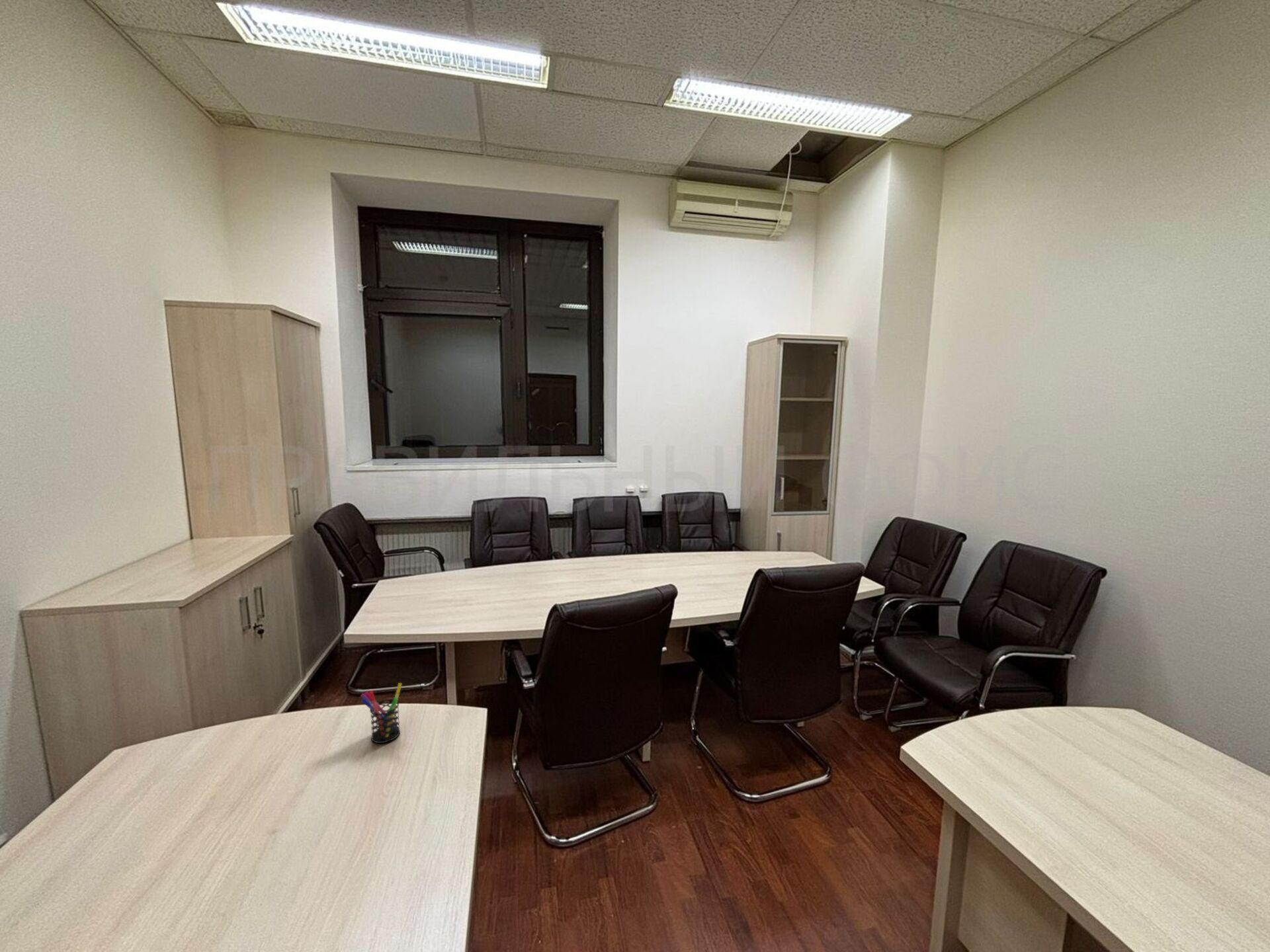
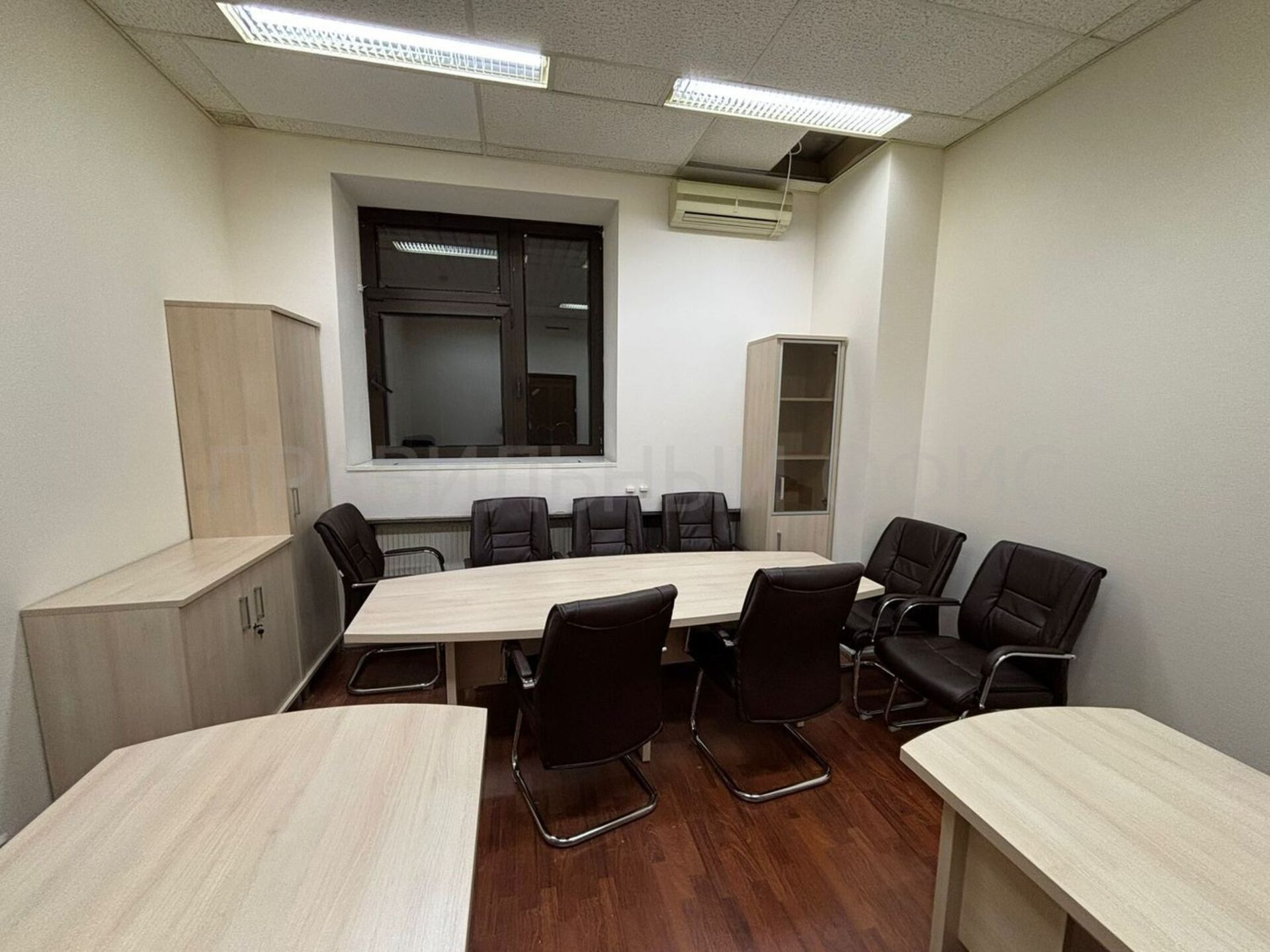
- pen holder [360,682,402,744]
